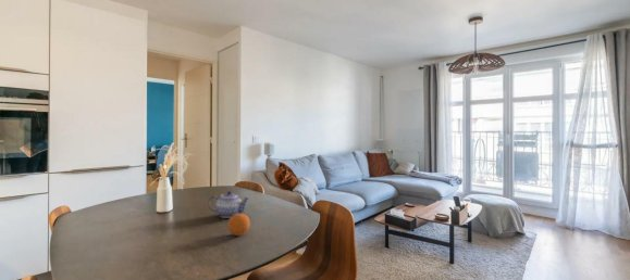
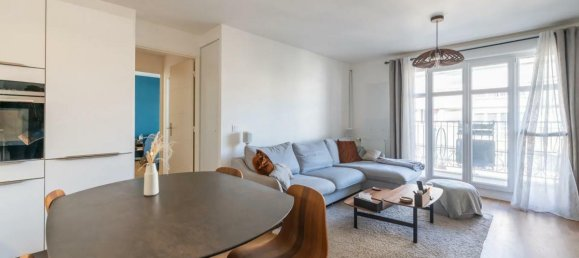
- fruit [226,213,251,237]
- teapot [207,190,251,219]
